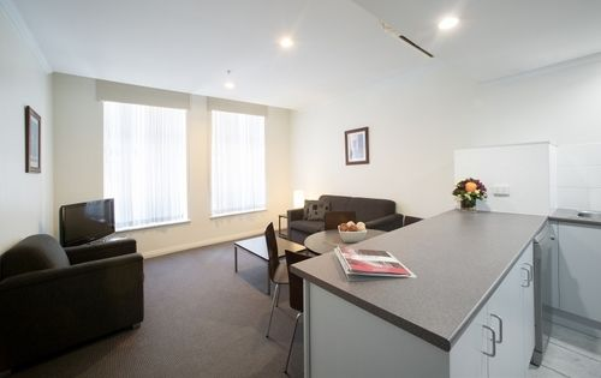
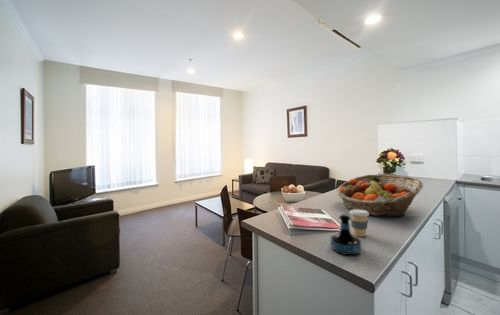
+ tequila bottle [329,213,362,256]
+ fruit basket [335,174,424,217]
+ coffee cup [348,209,370,237]
